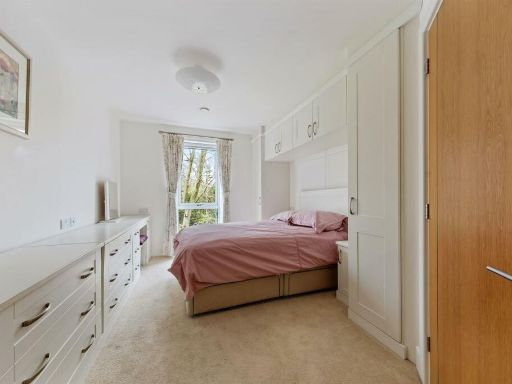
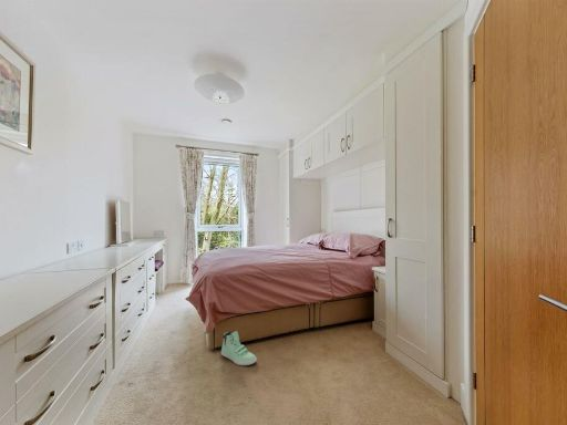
+ sneaker [220,330,258,366]
